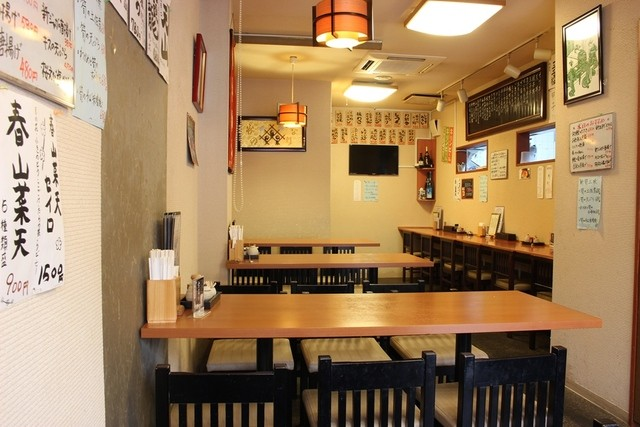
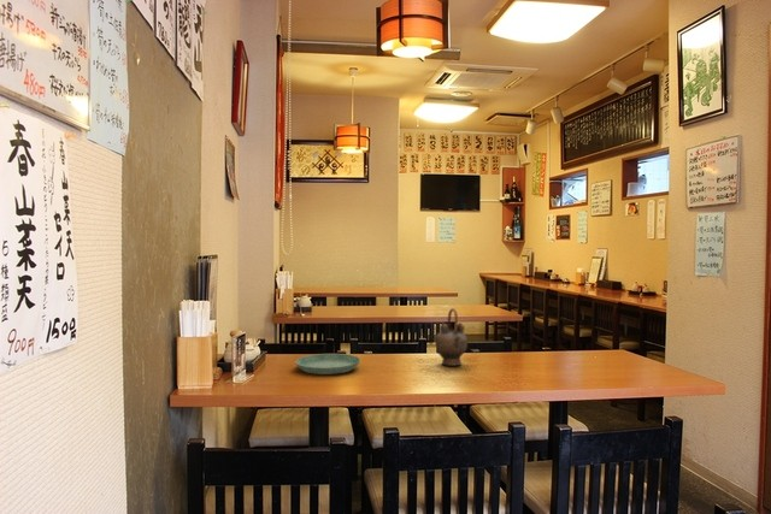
+ teapot [434,307,469,367]
+ saucer [294,353,361,376]
